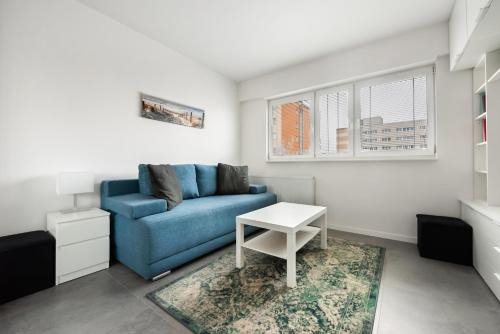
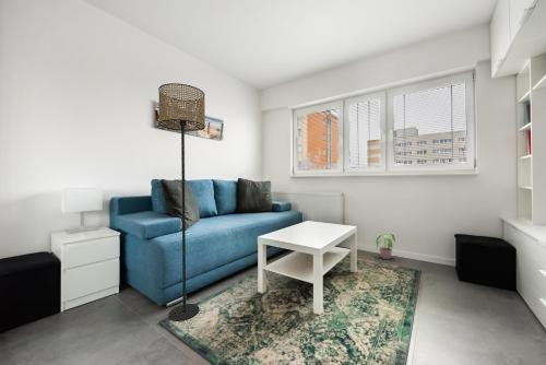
+ floor lamp [157,82,206,321]
+ potted plant [375,232,396,260]
